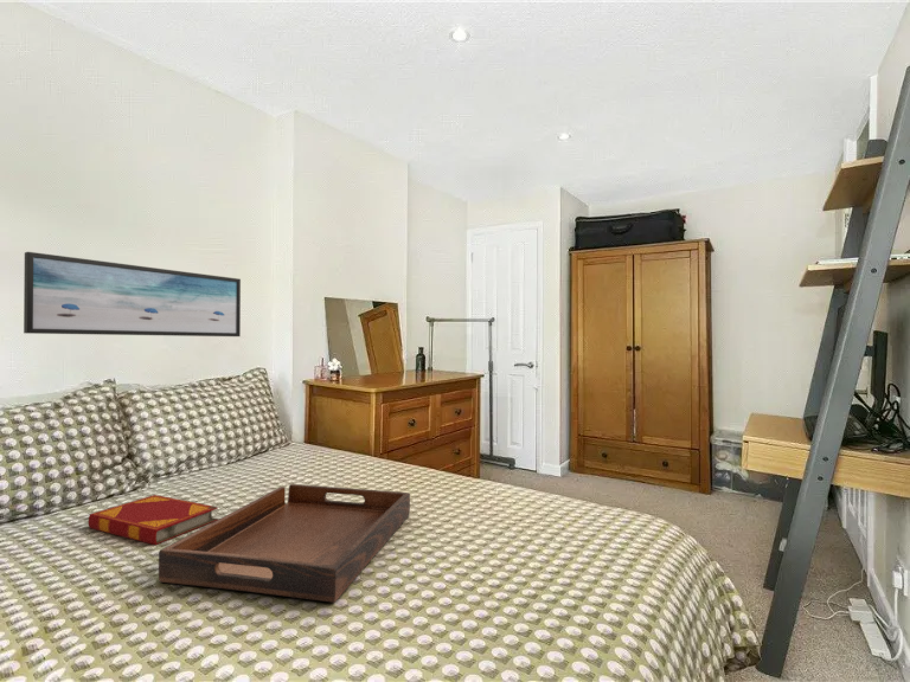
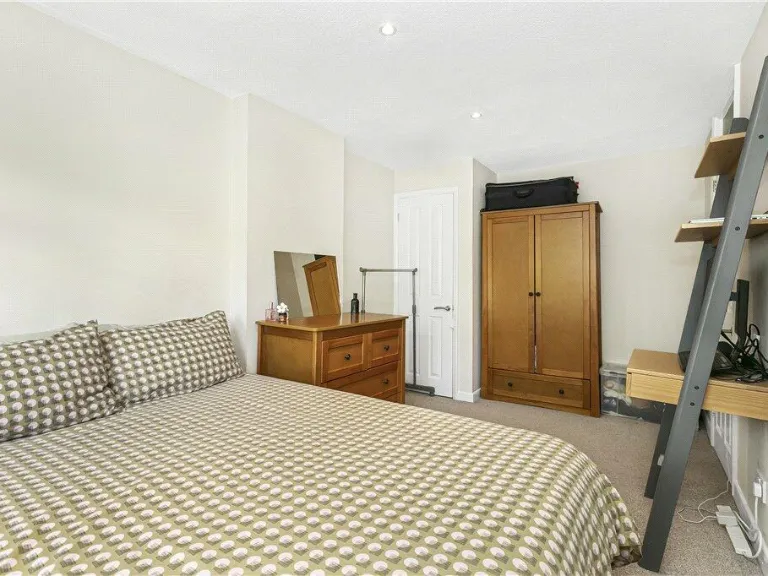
- wall art [23,251,242,337]
- hardback book [86,494,219,546]
- serving tray [158,483,411,604]
